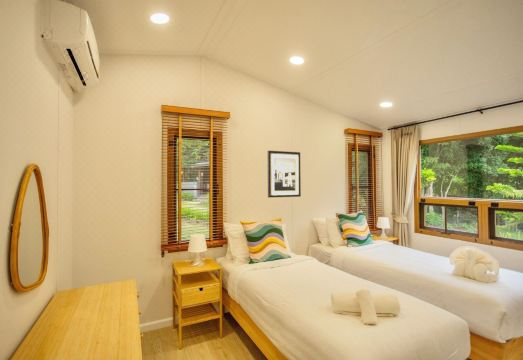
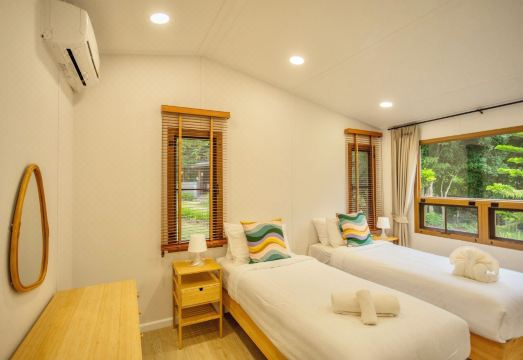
- wall art [267,150,302,198]
